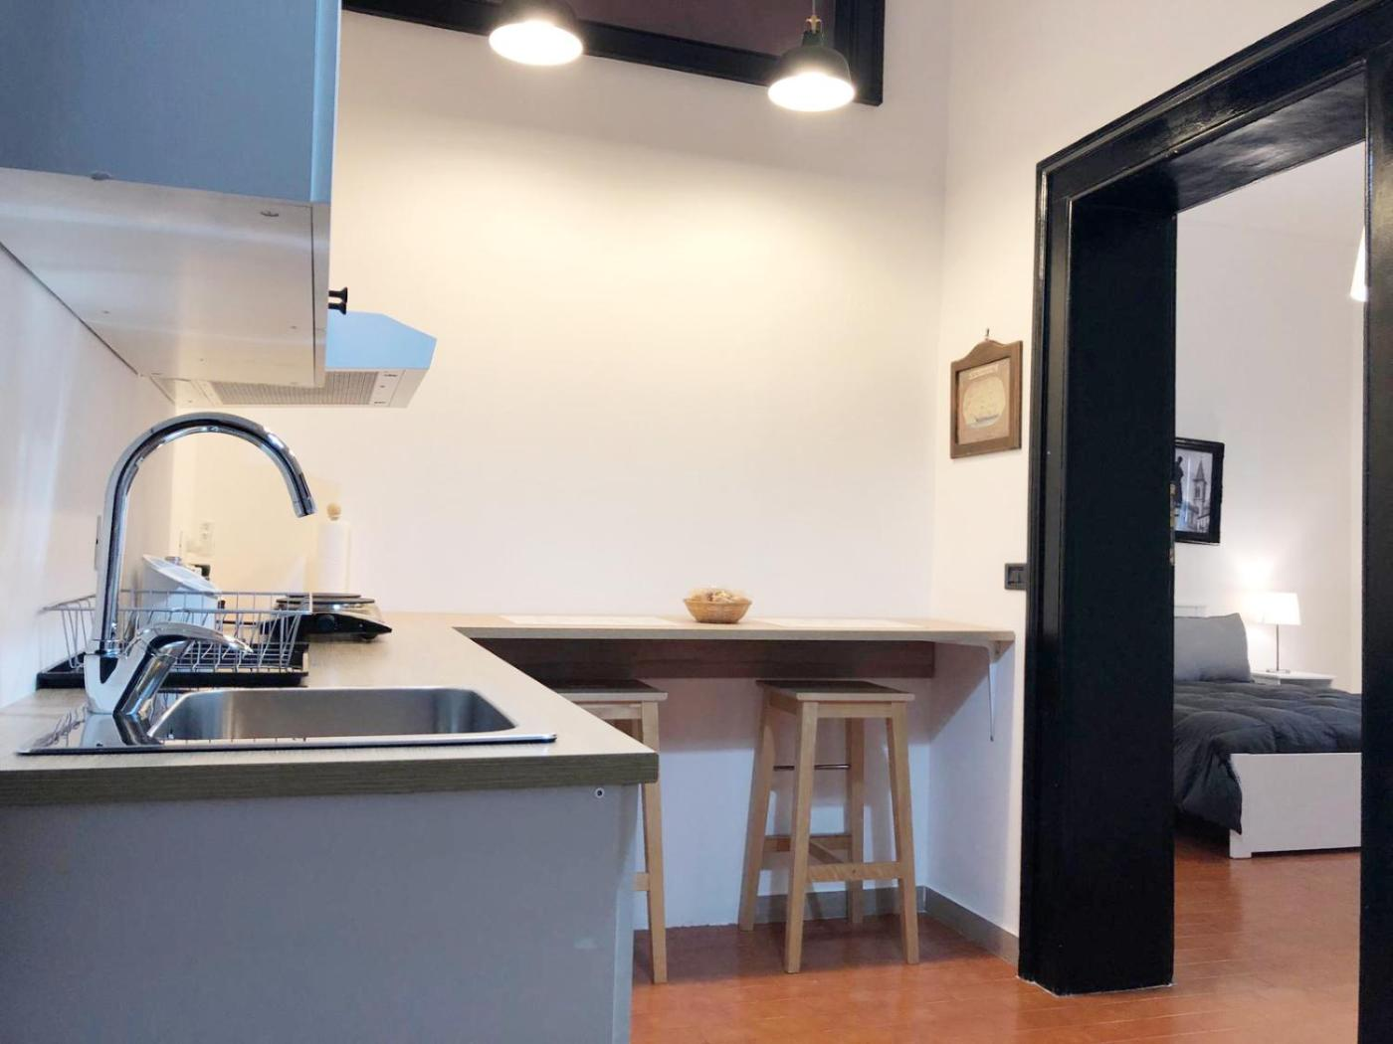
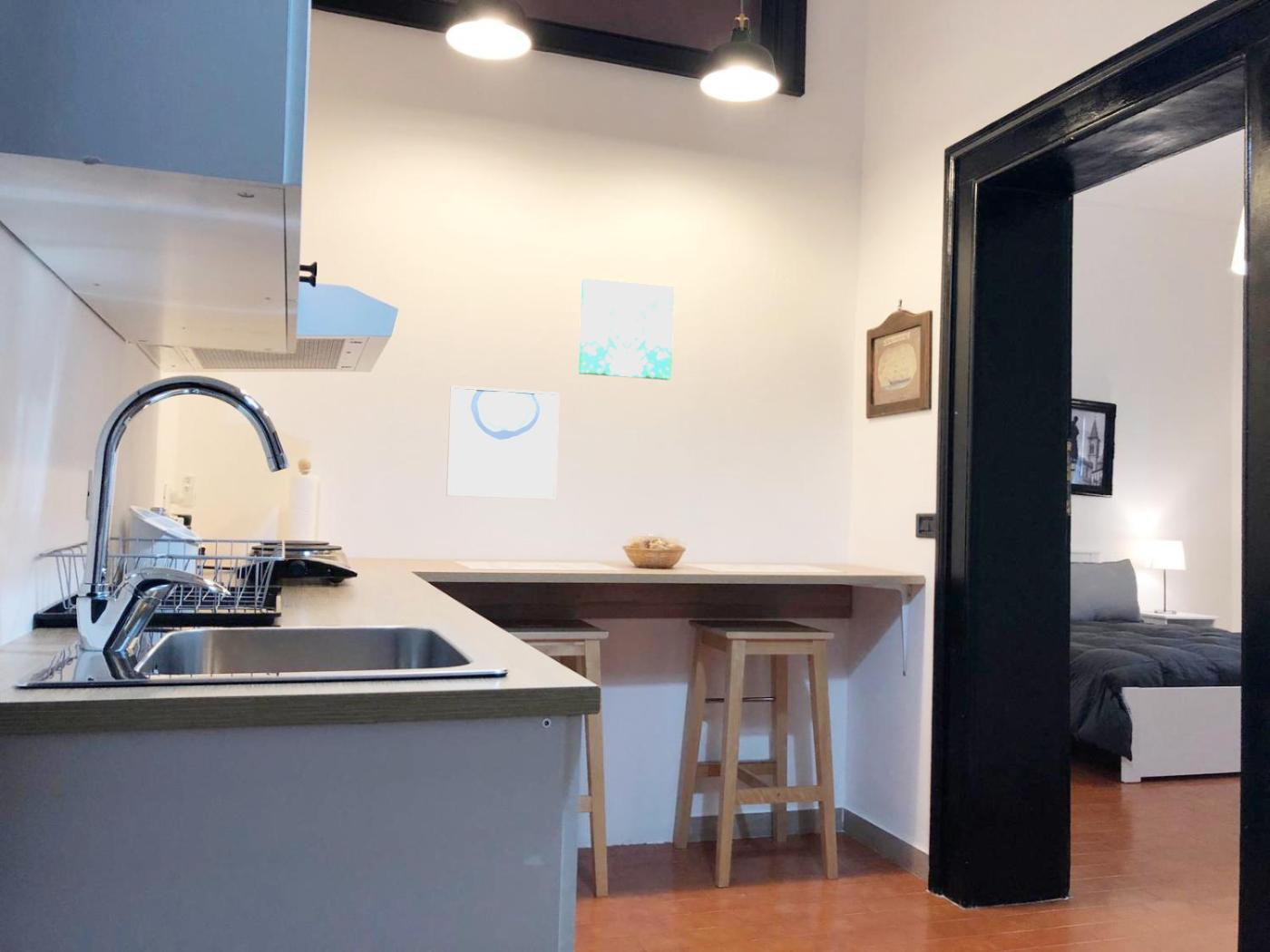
+ wall art [578,277,675,381]
+ wall art [445,384,561,500]
